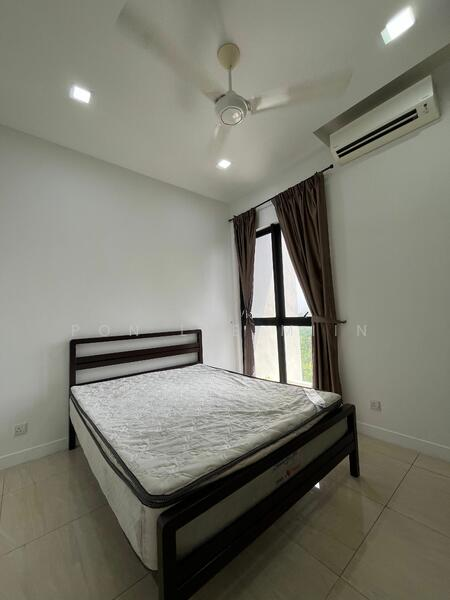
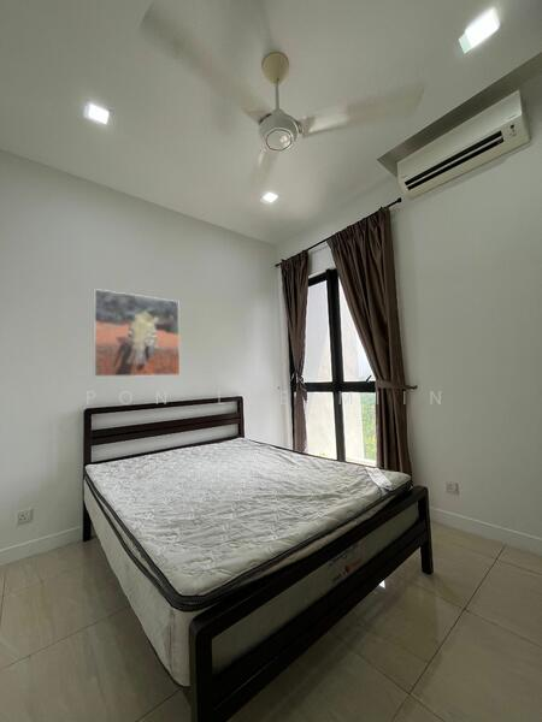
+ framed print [93,288,181,378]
